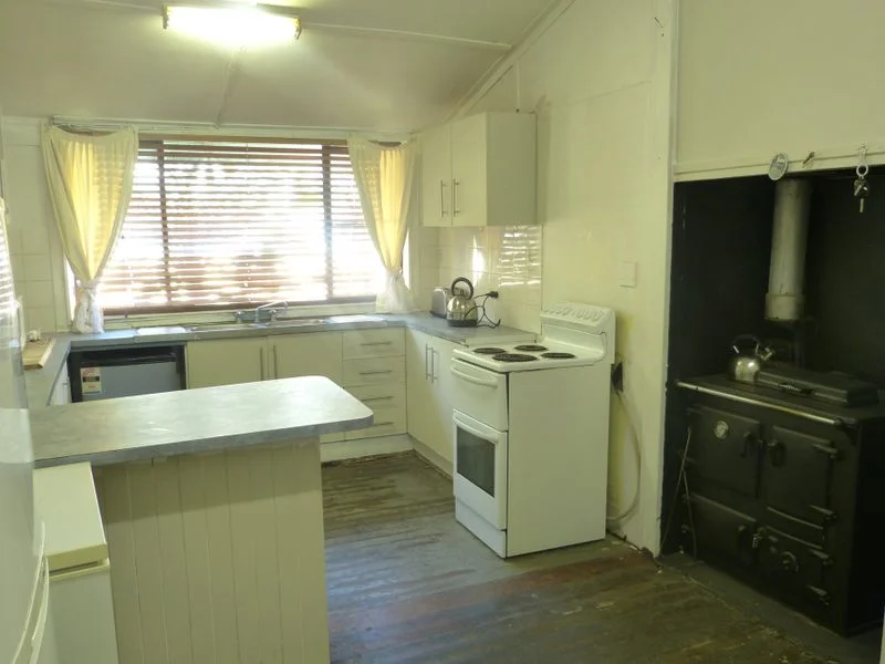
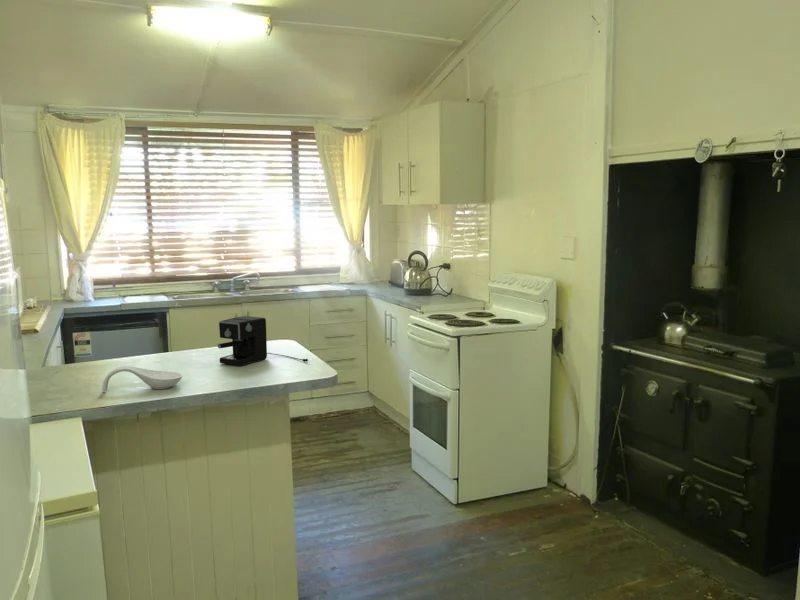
+ spoon rest [101,365,183,392]
+ coffee maker [217,315,309,367]
